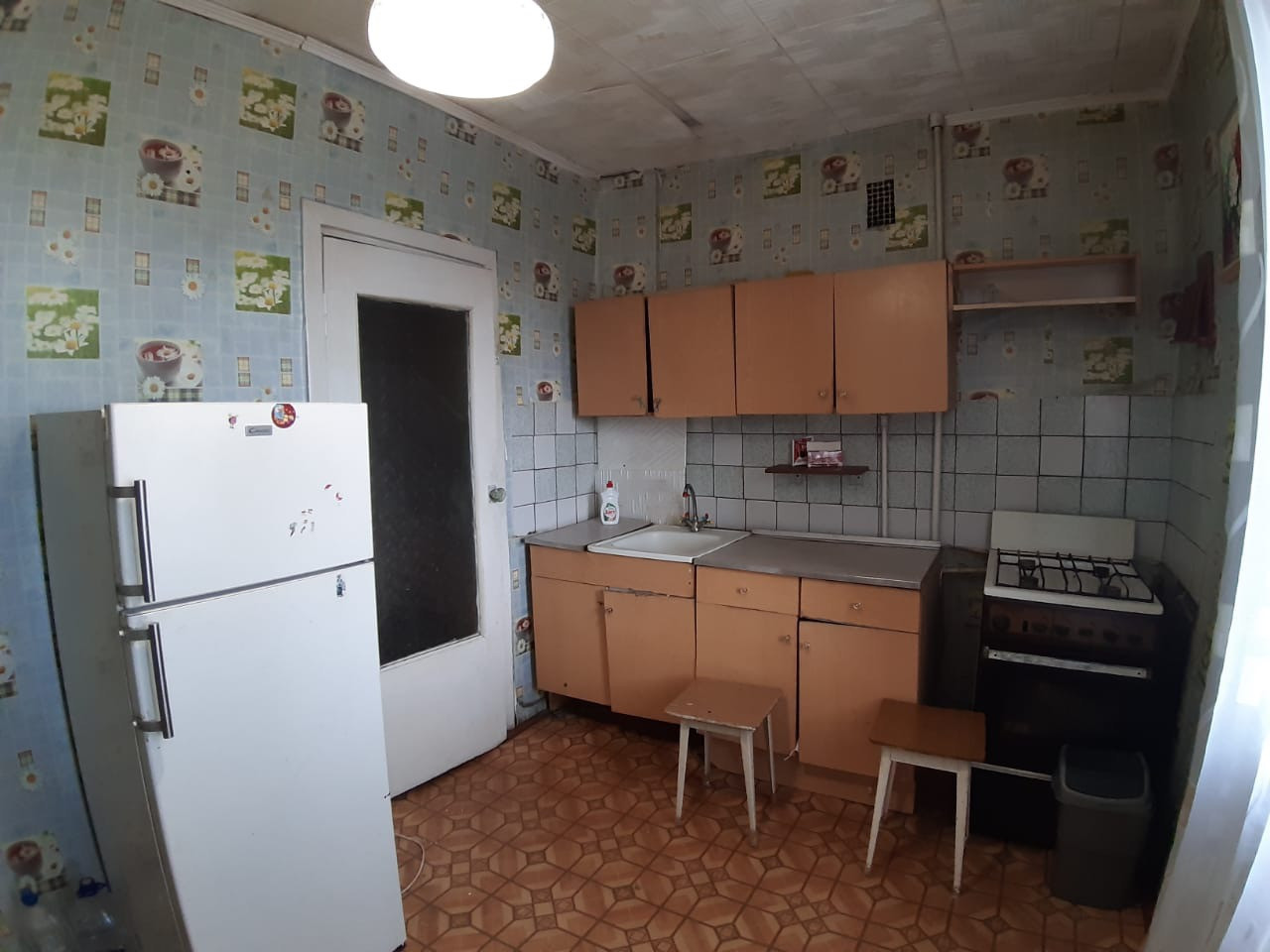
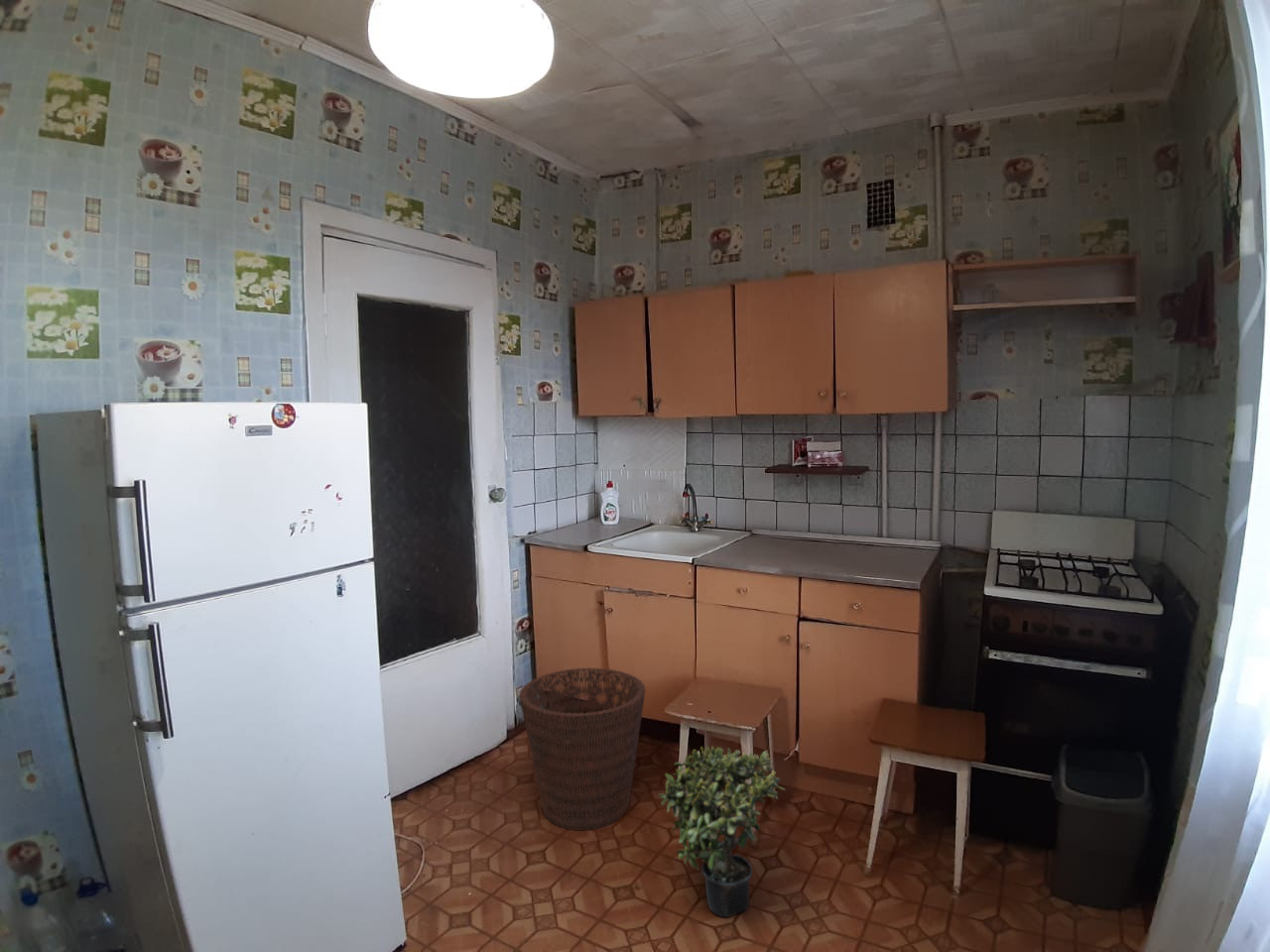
+ potted plant [658,745,786,918]
+ basket [518,666,647,831]
